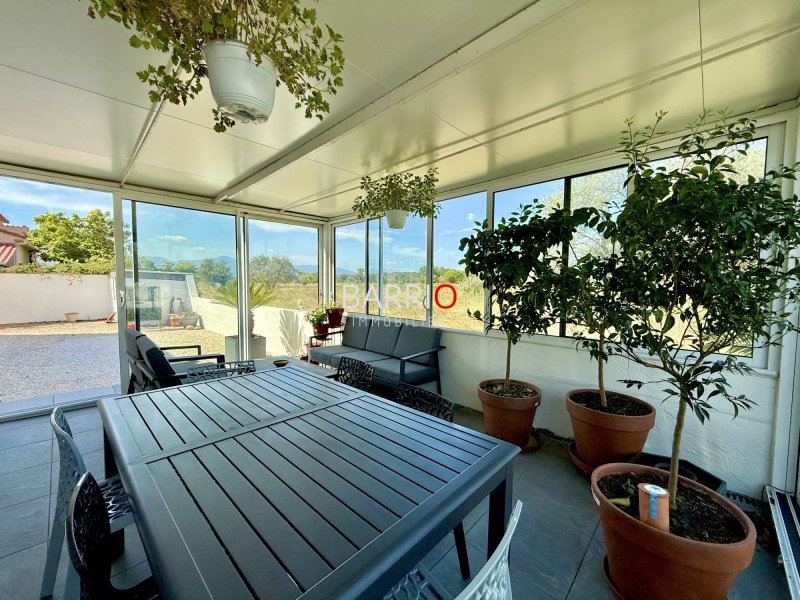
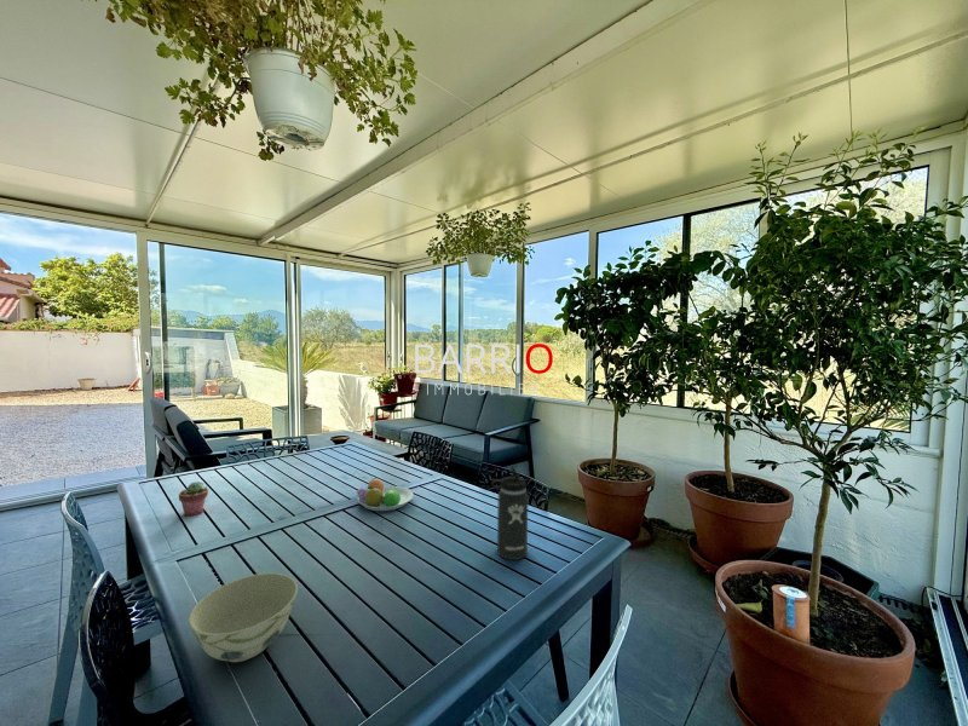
+ thermos bottle [490,465,529,561]
+ bowl [188,572,299,663]
+ potted succulent [178,480,209,517]
+ fruit bowl [356,477,414,512]
